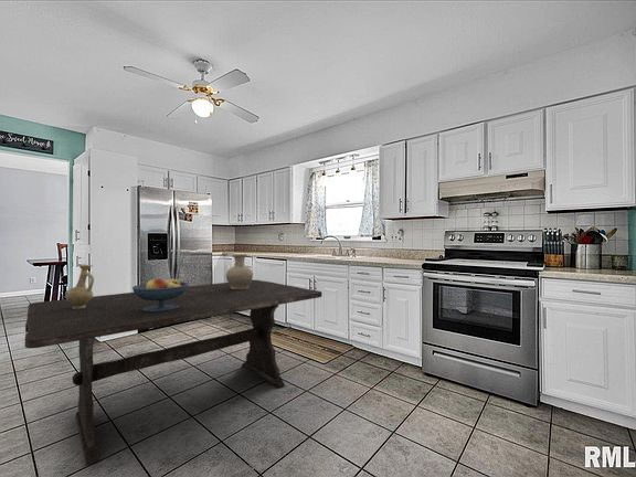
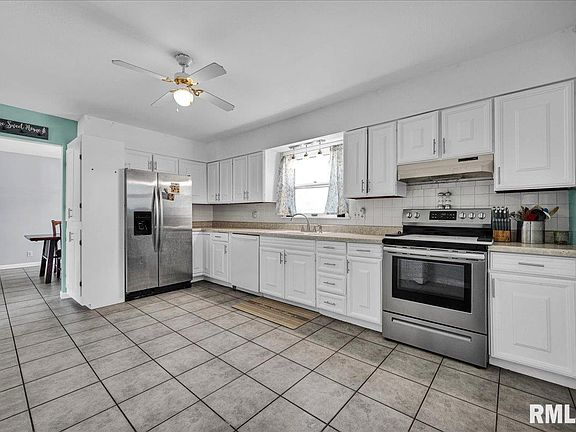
- vase [225,253,254,289]
- pitcher [64,263,95,309]
- dining table [24,278,322,467]
- fruit bowl [131,277,190,311]
